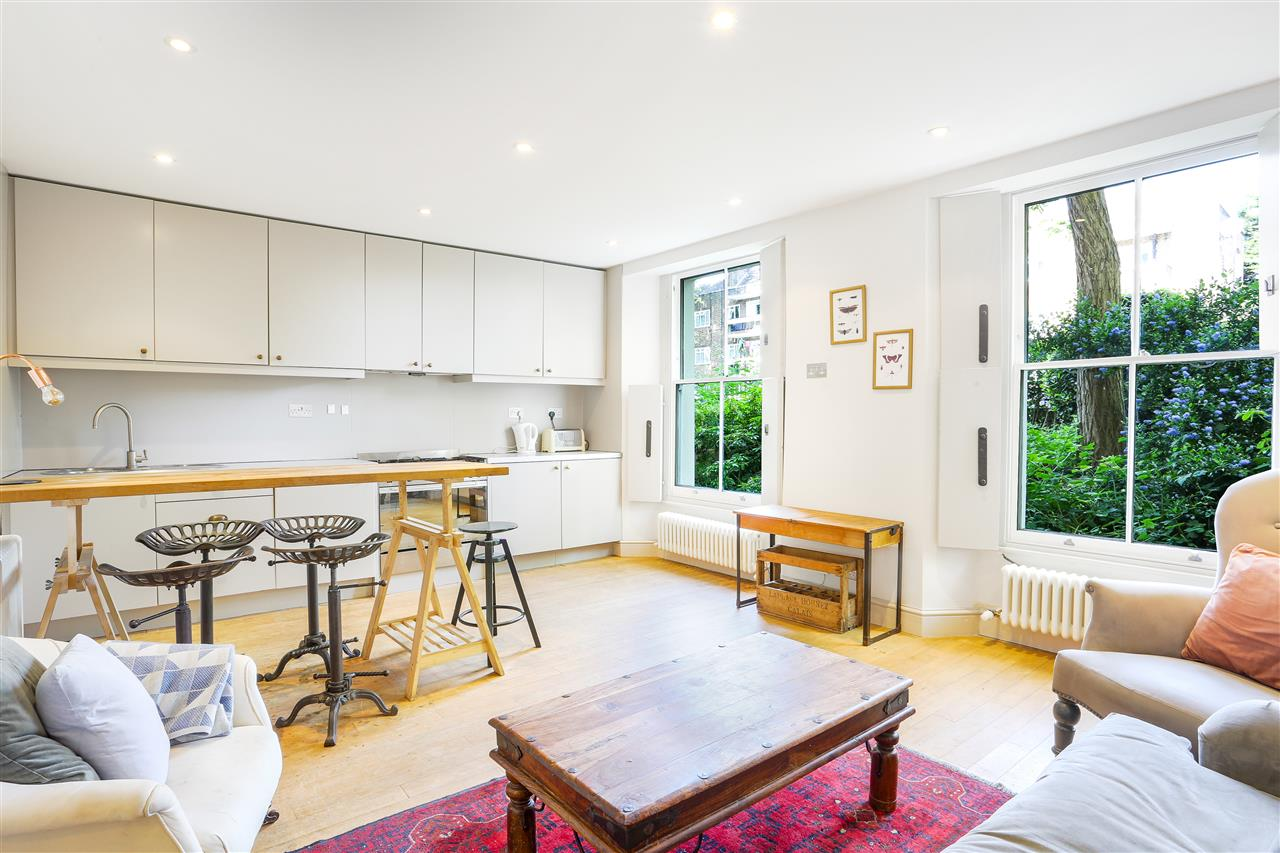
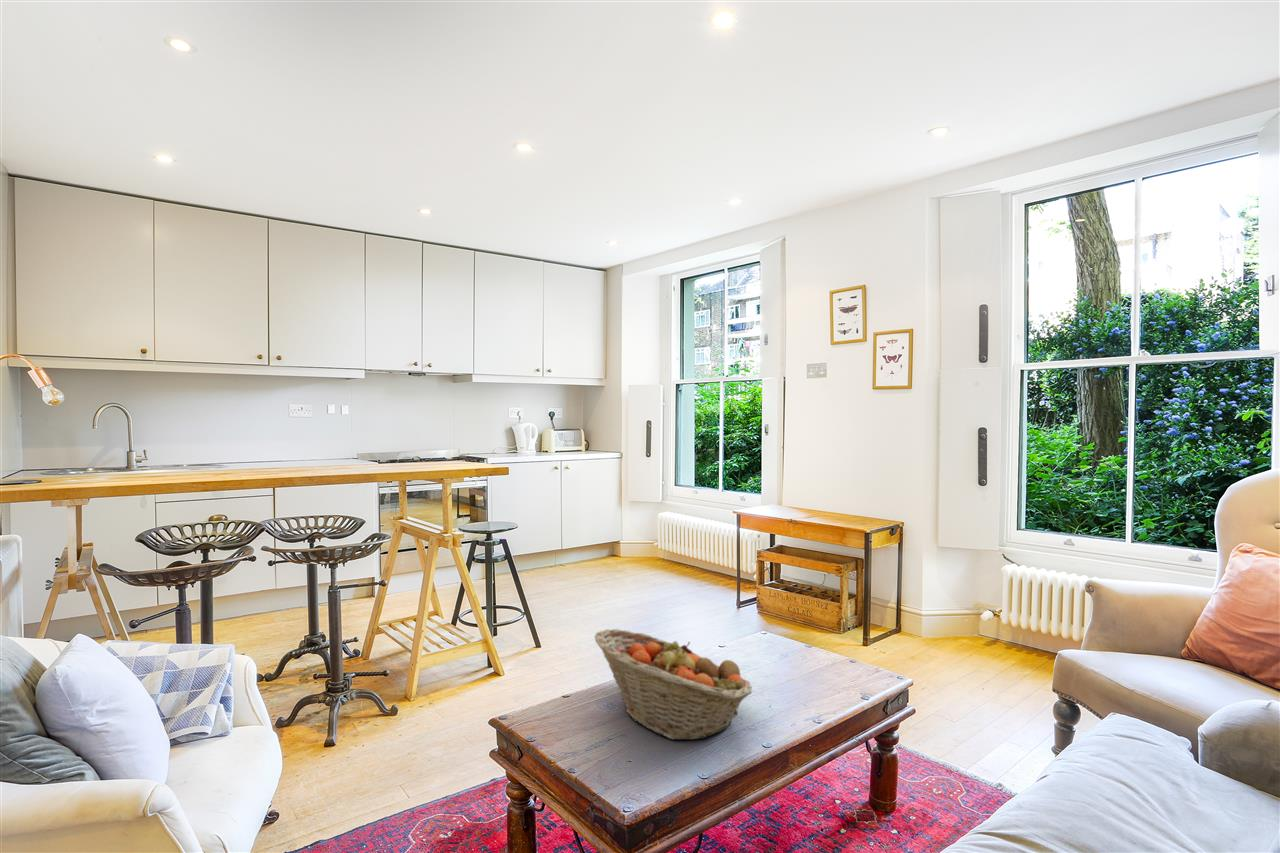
+ fruit basket [594,628,753,741]
